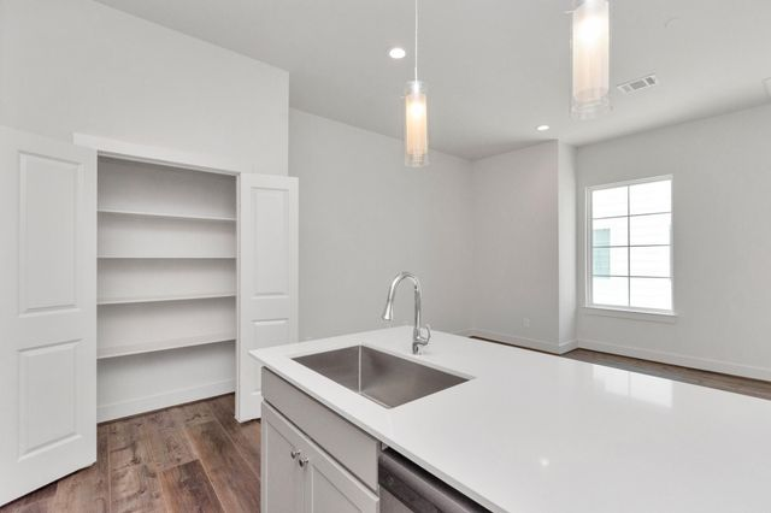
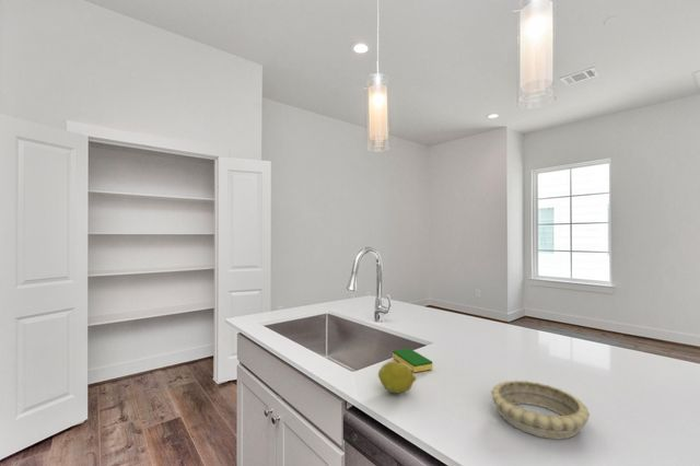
+ dish sponge [392,348,433,373]
+ lemon [377,361,418,394]
+ decorative bowl [490,380,591,440]
